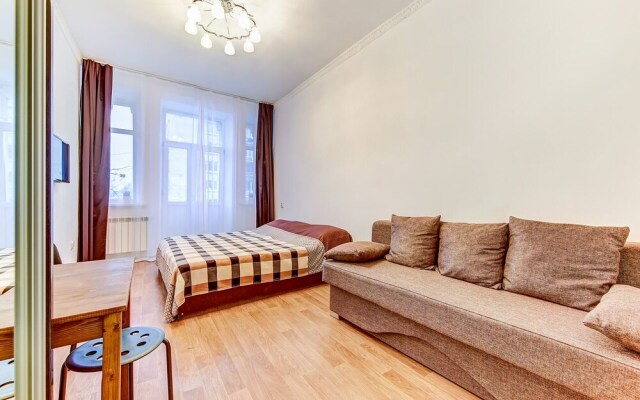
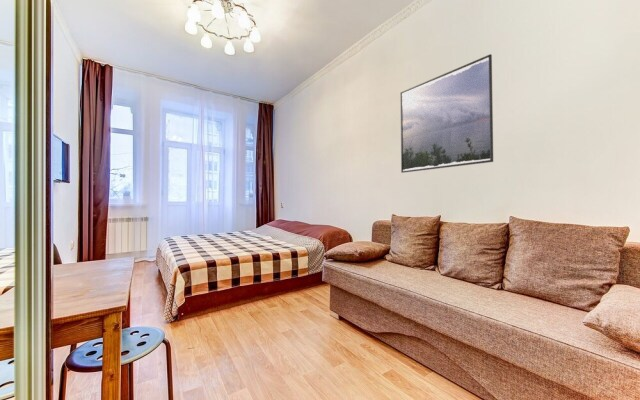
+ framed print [399,53,494,174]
